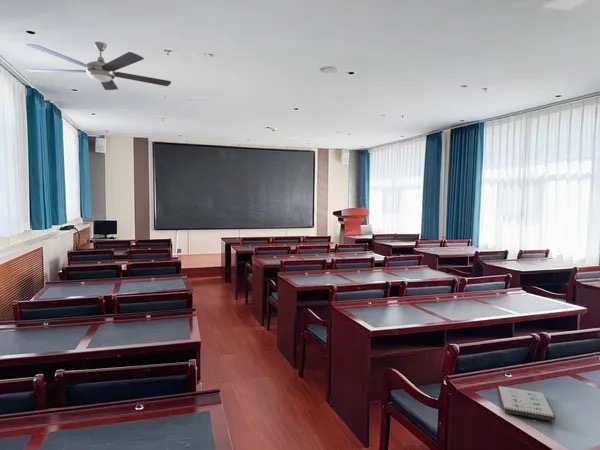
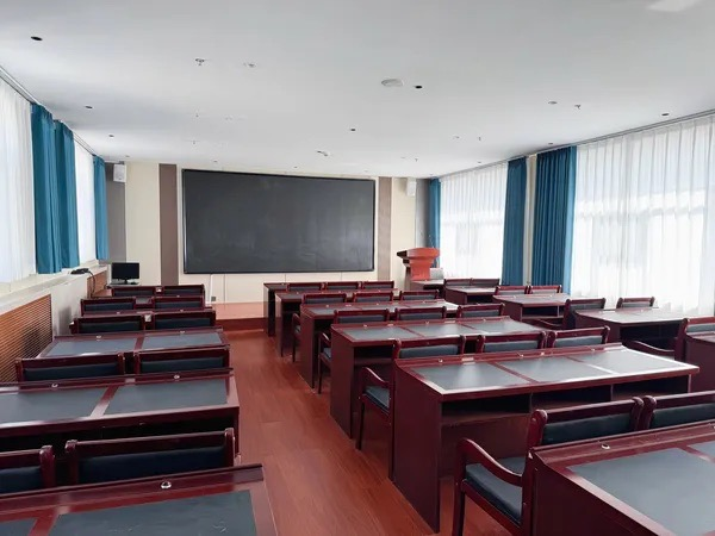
- notepad [497,385,556,424]
- electric fan [23,41,172,91]
